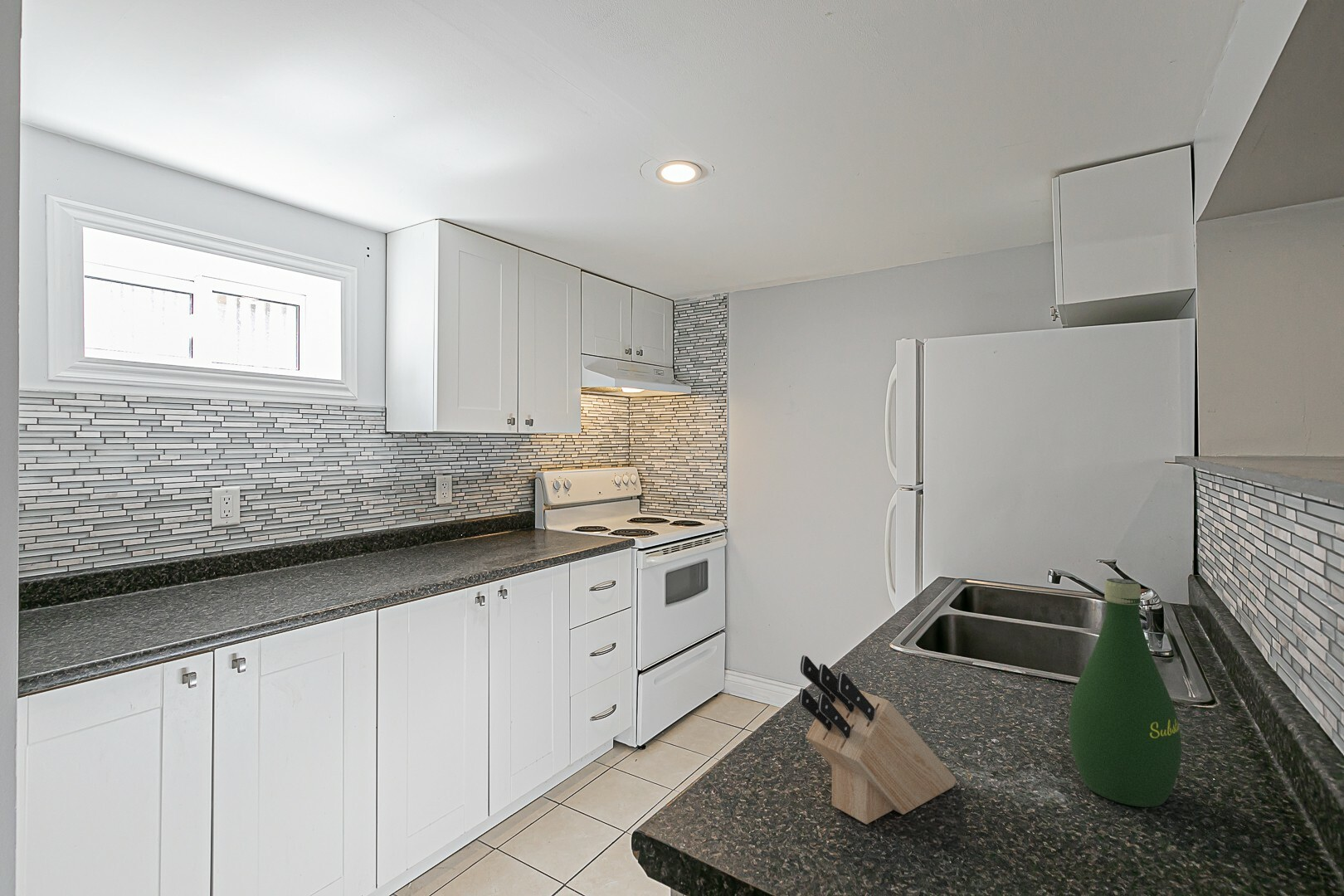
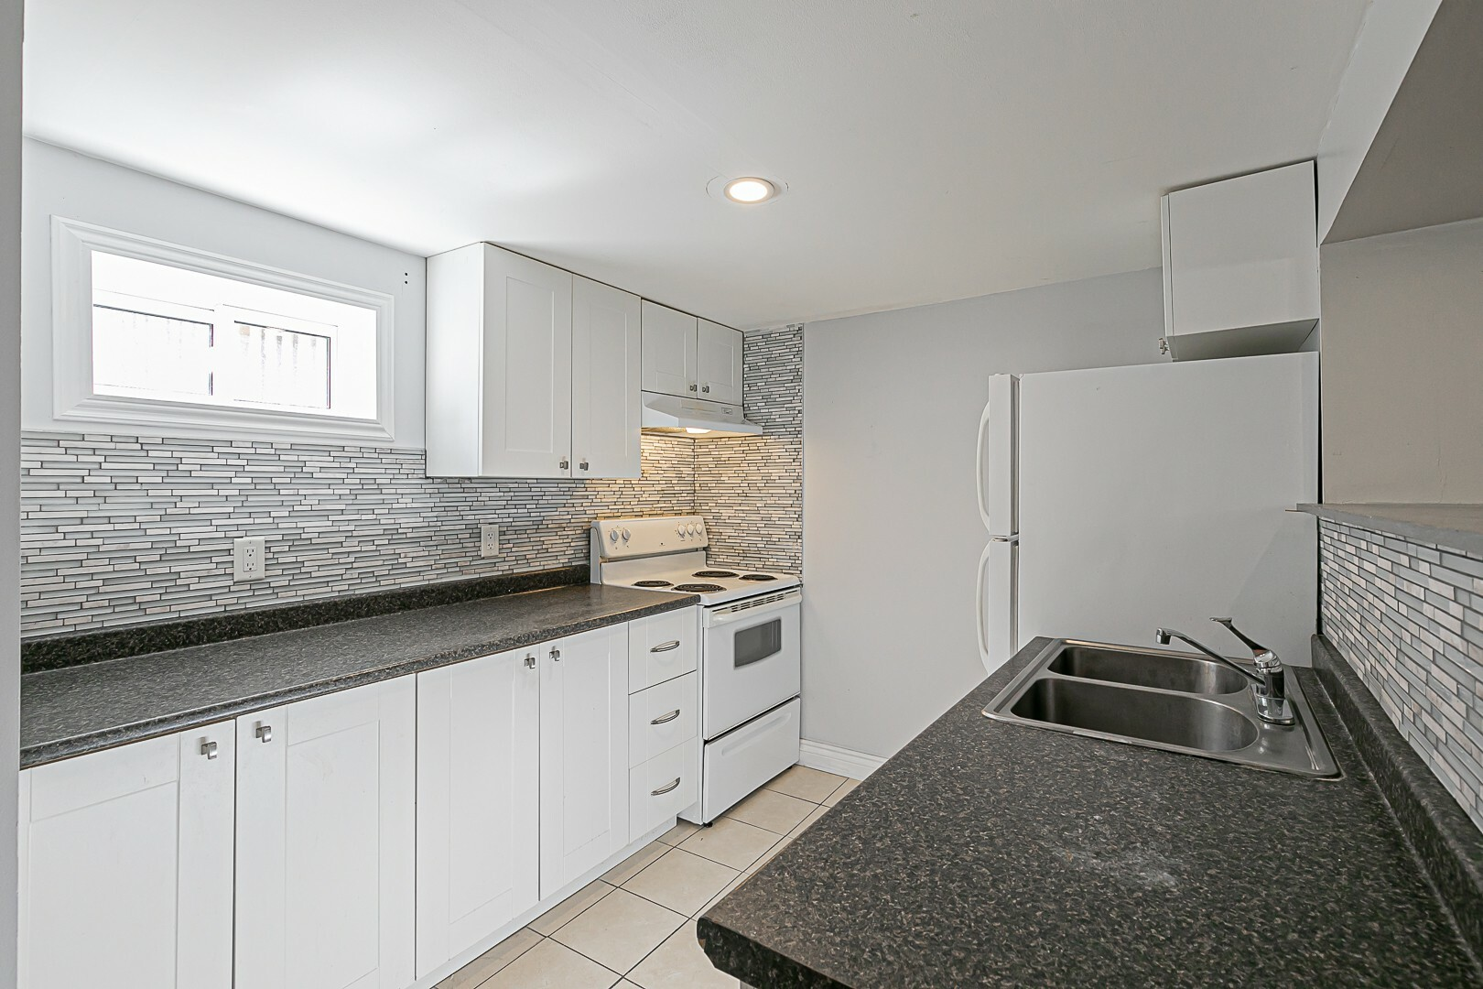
- knife block [798,655,957,825]
- bottle [1069,577,1182,808]
